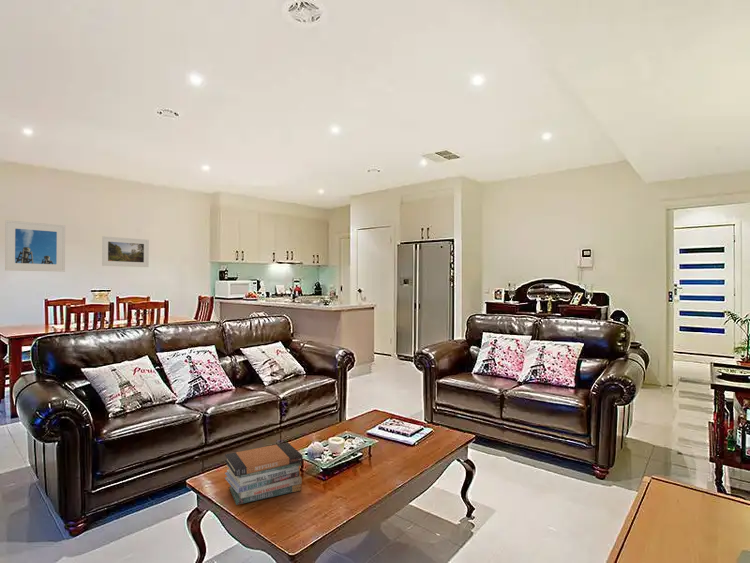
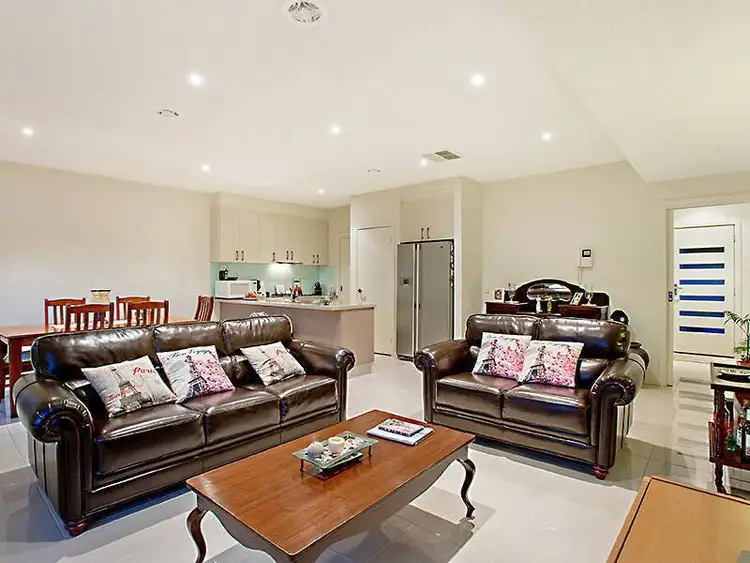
- book stack [224,441,303,506]
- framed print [4,219,66,273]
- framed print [101,235,150,268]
